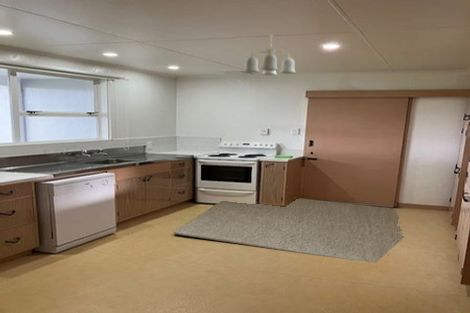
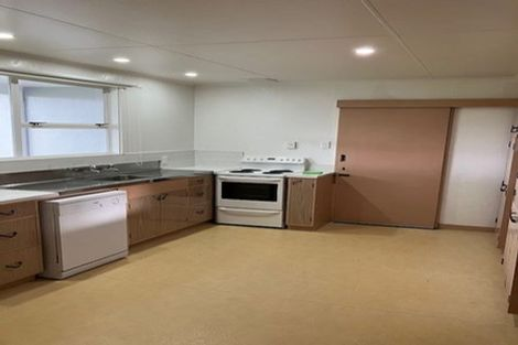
- rug [173,197,405,264]
- ceiling light fixture [243,33,296,76]
